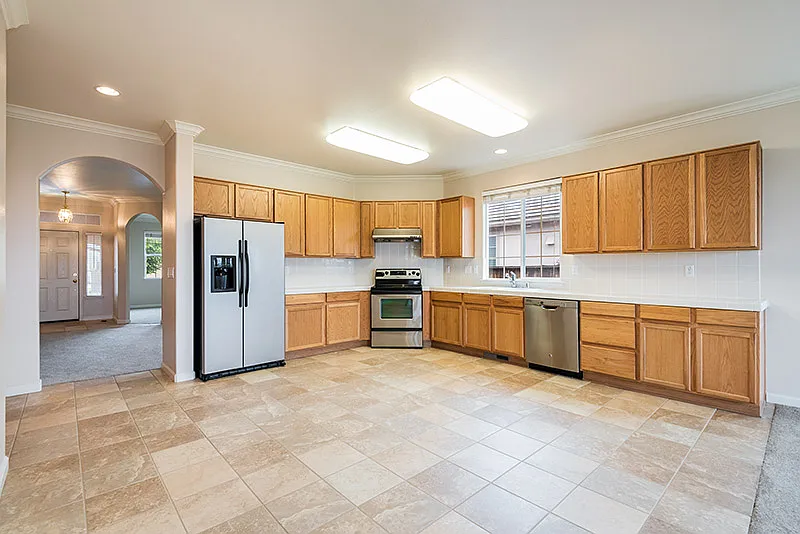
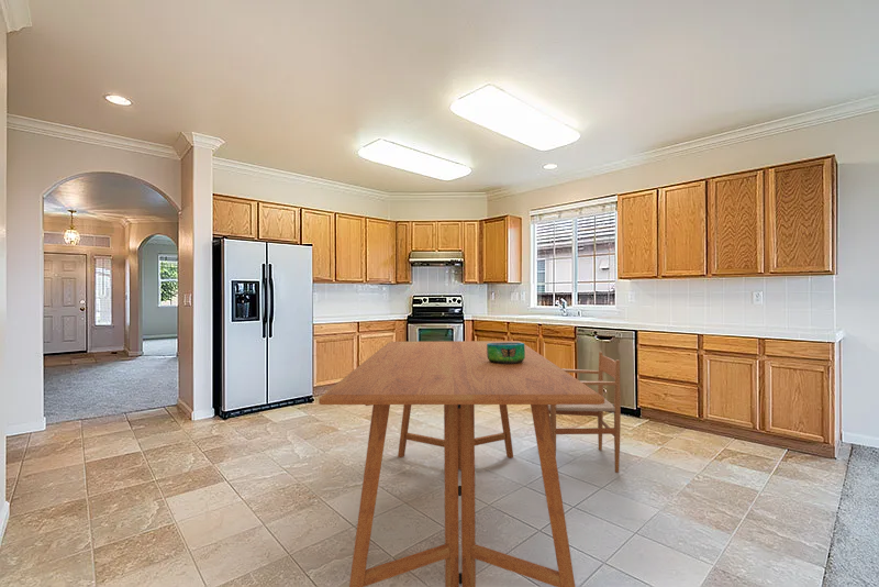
+ dining table [318,340,605,587]
+ decorative bowl [487,342,525,364]
+ chair [548,351,622,474]
